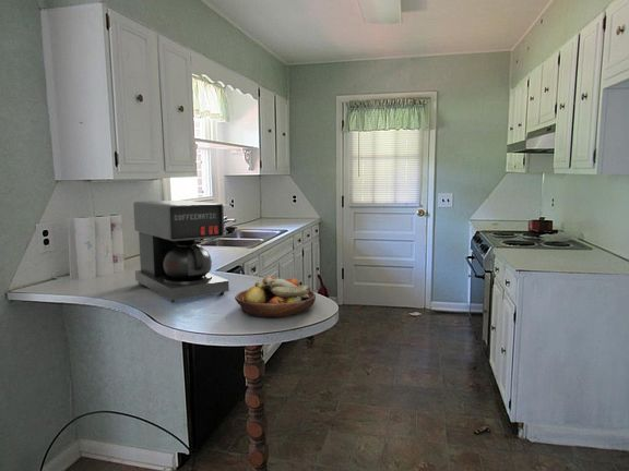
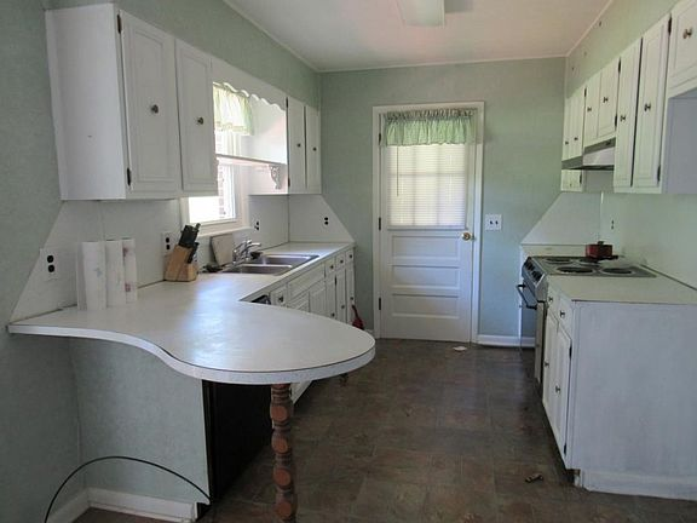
- coffee maker [132,200,230,304]
- fruit bowl [234,276,317,318]
